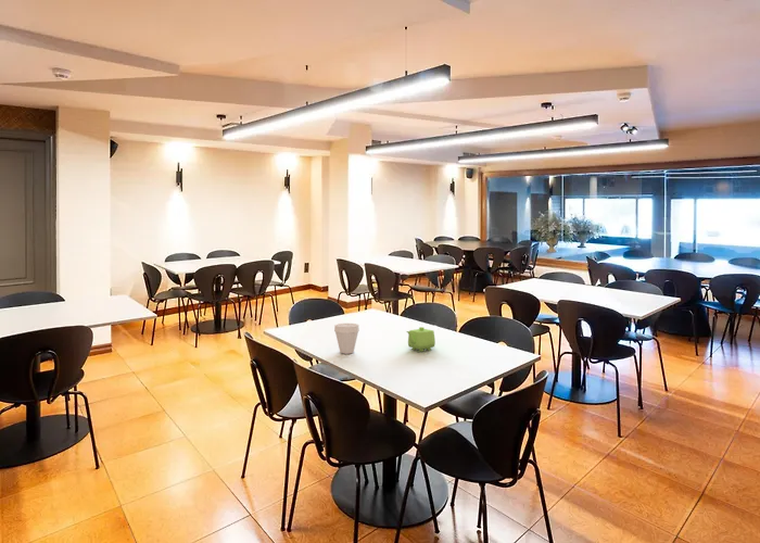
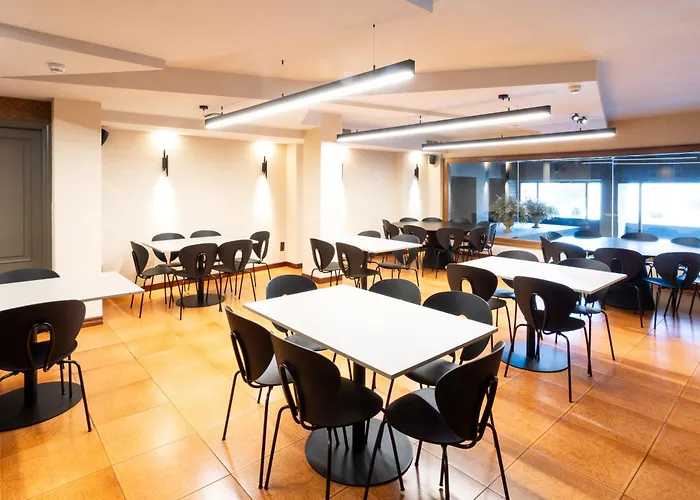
- cup [333,323,360,355]
- teapot [406,326,436,353]
